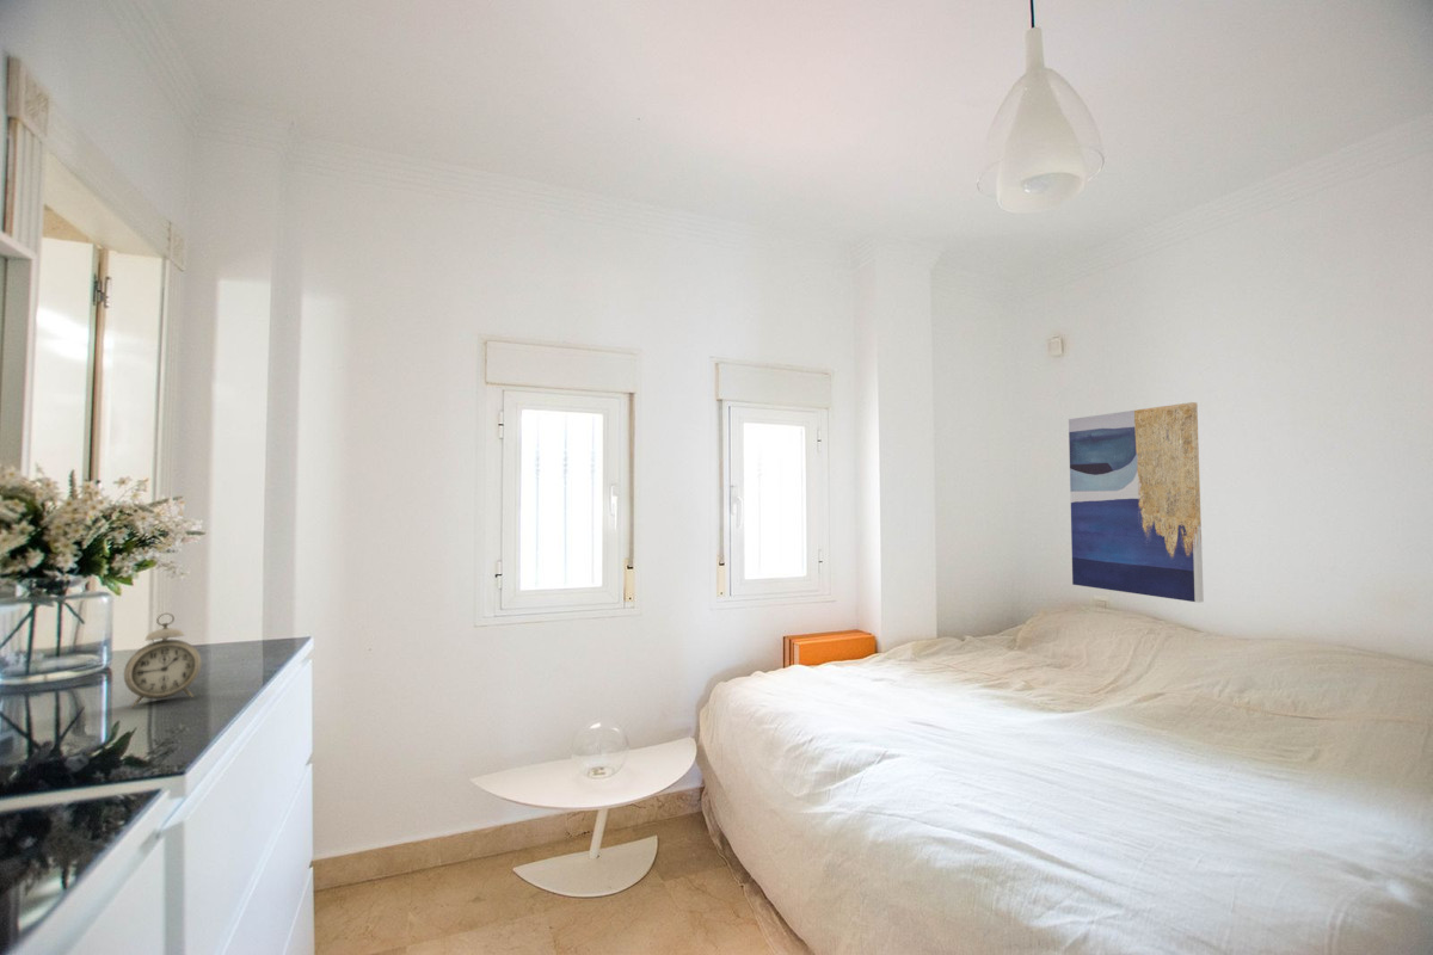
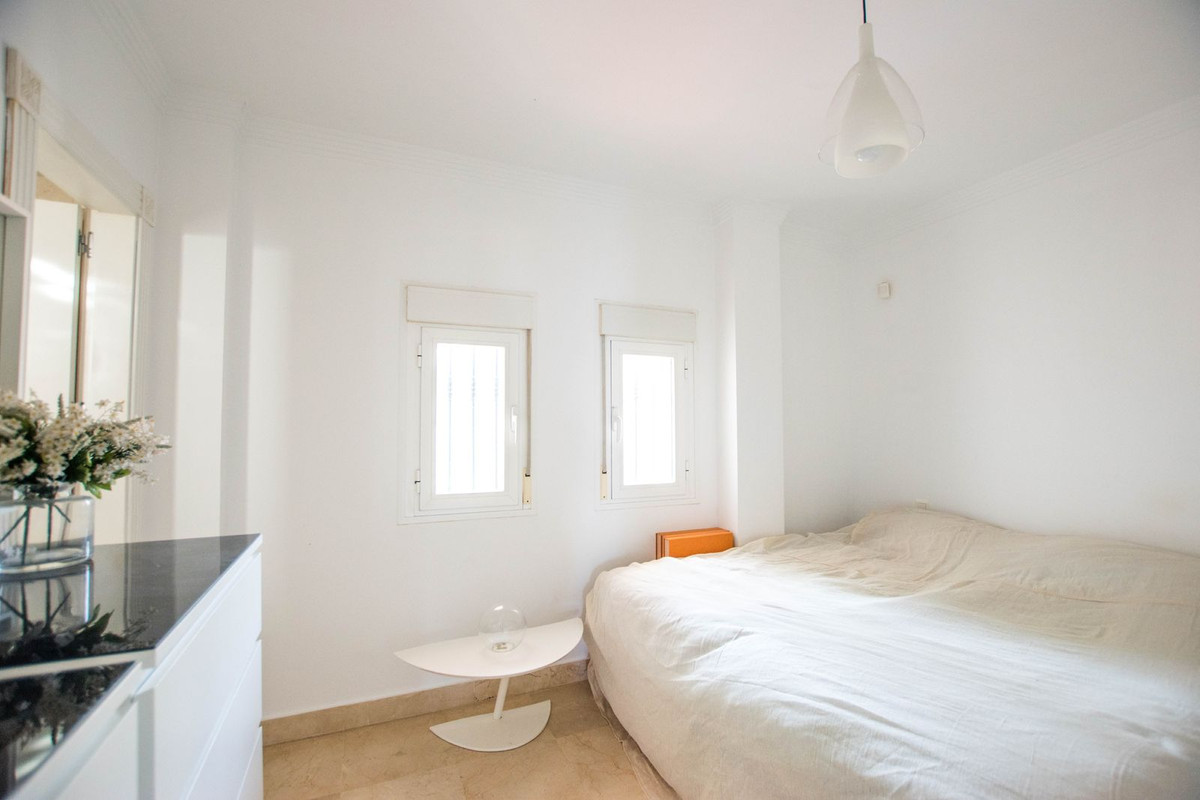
- wall art [1068,401,1205,604]
- alarm clock [123,612,203,709]
